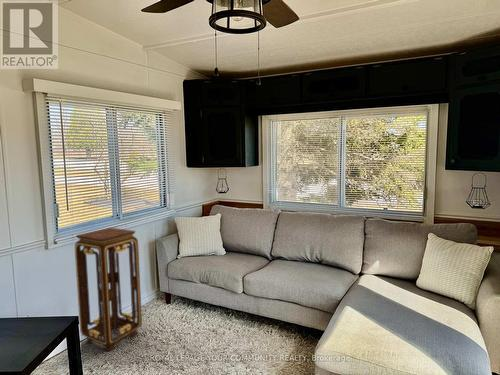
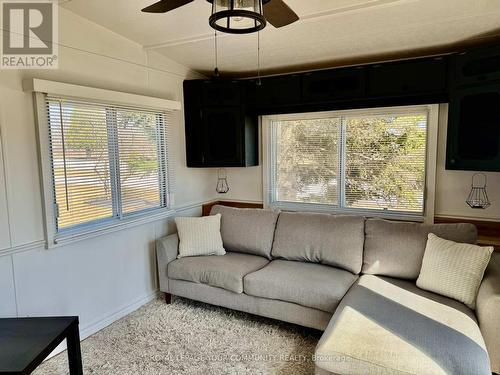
- pedestal table [74,227,143,352]
